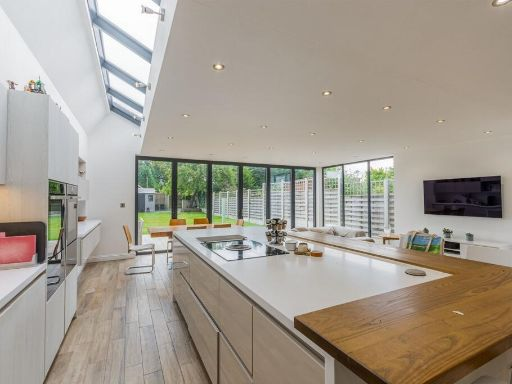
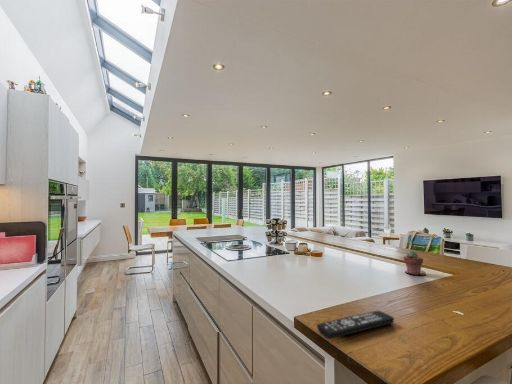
+ remote control [316,310,395,340]
+ potted succulent [403,250,424,276]
